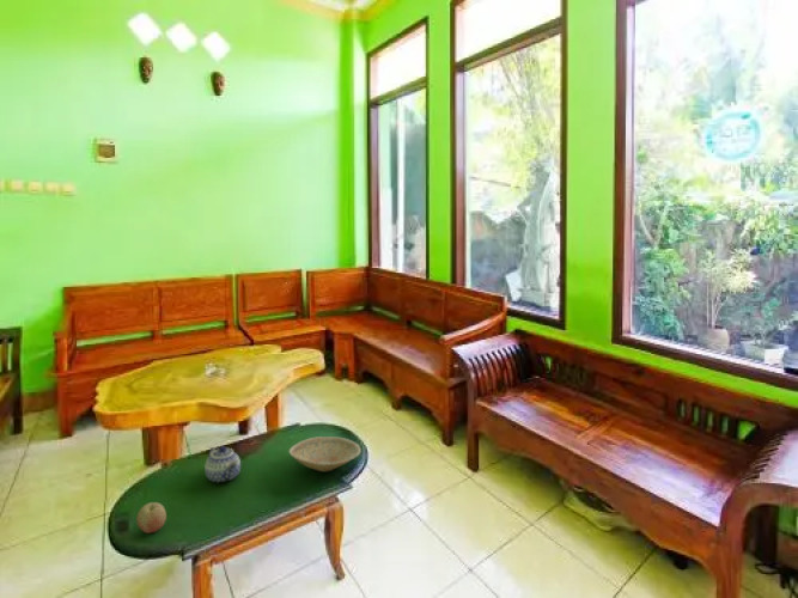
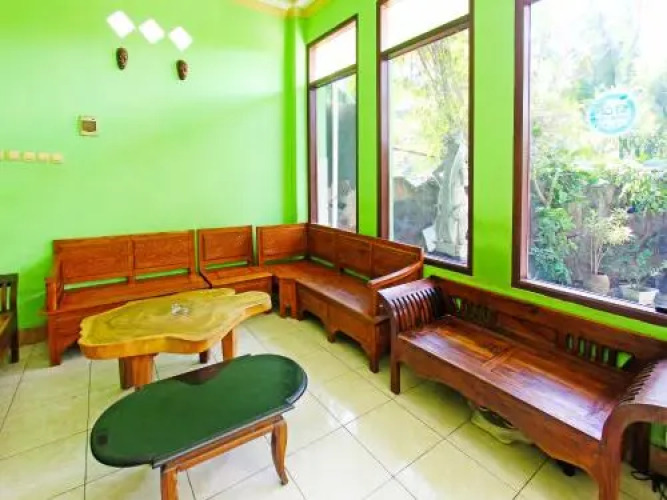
- teapot [203,445,242,483]
- bowl [288,435,363,472]
- fruit [136,501,167,535]
